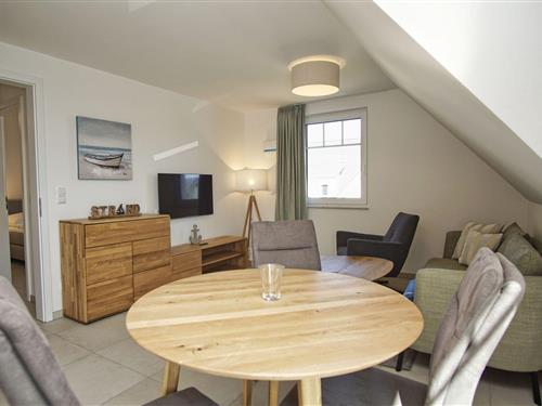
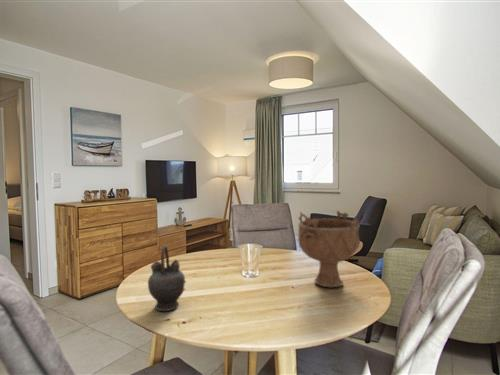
+ teapot [147,244,187,312]
+ decorative bowl [297,210,361,289]
